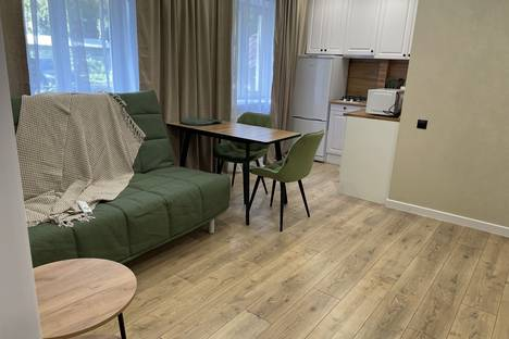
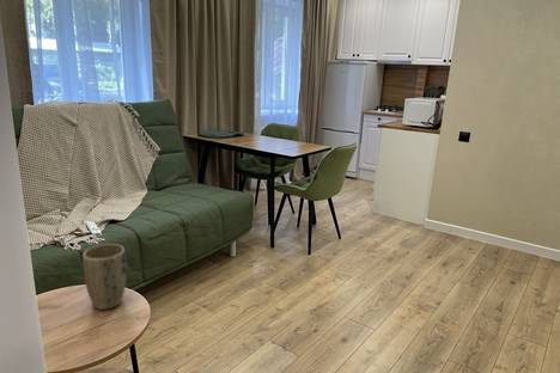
+ plant pot [81,243,128,311]
